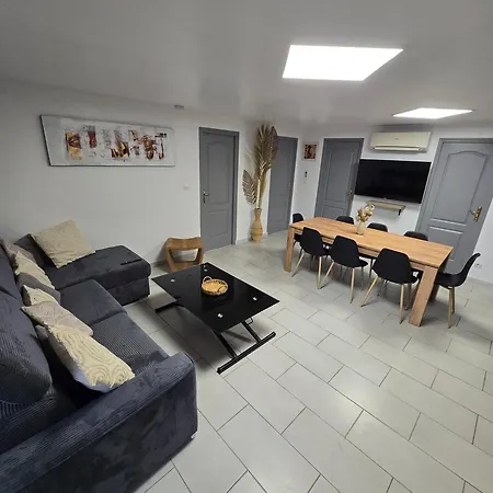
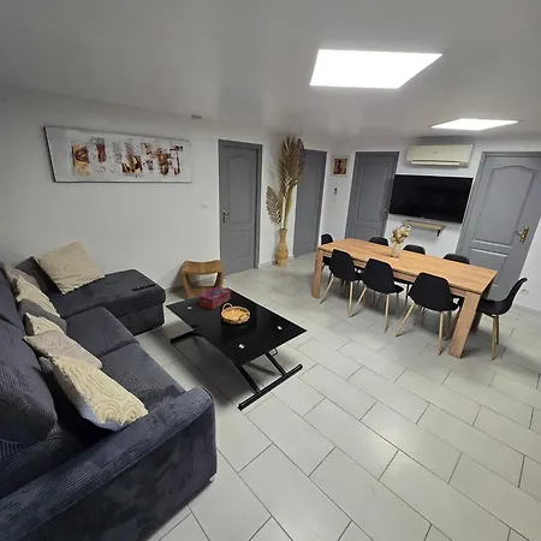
+ tissue box [198,285,232,310]
